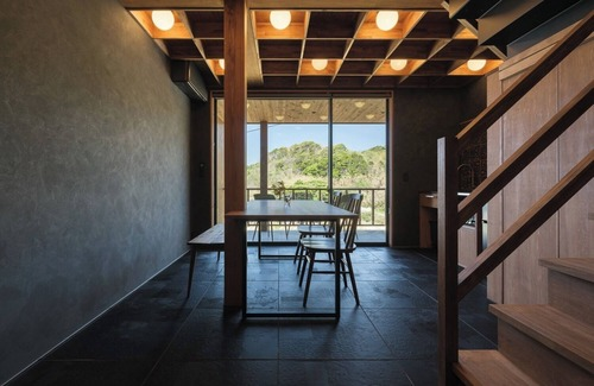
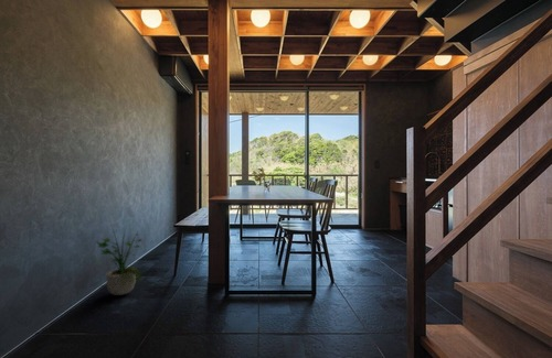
+ potted plant [95,226,144,296]
